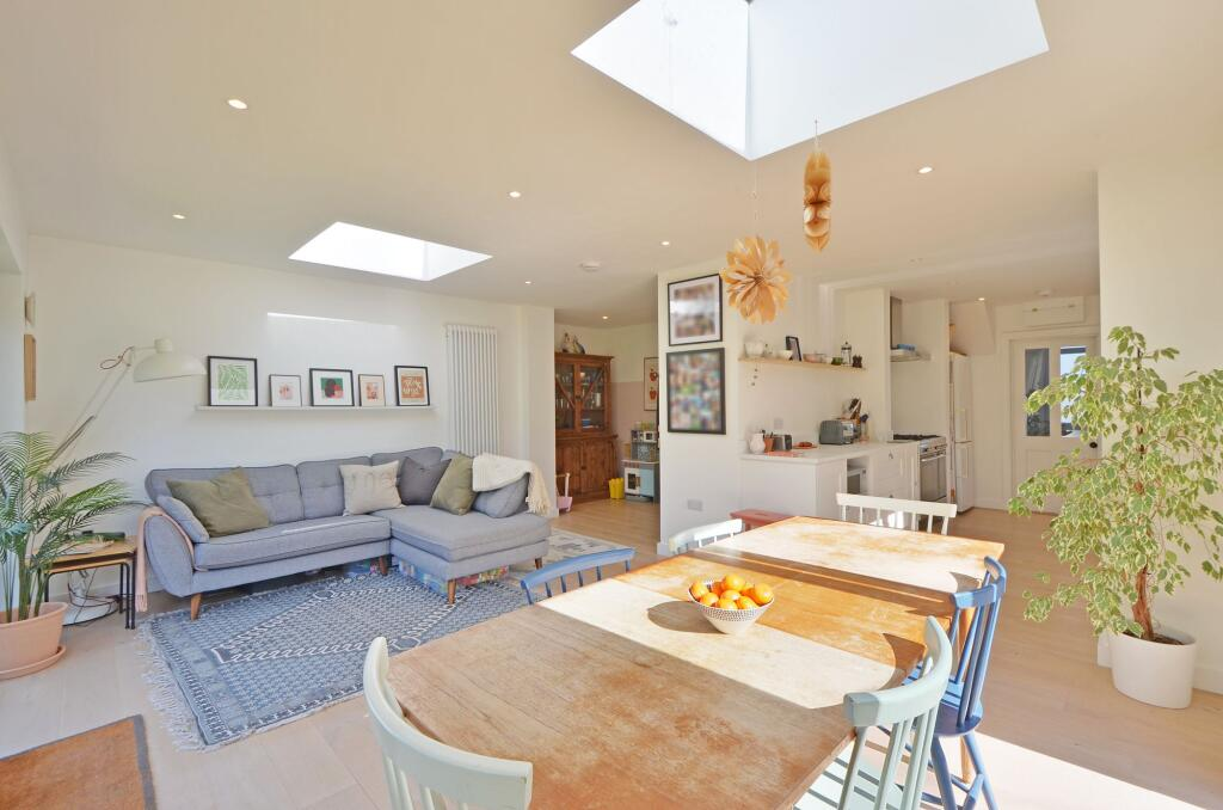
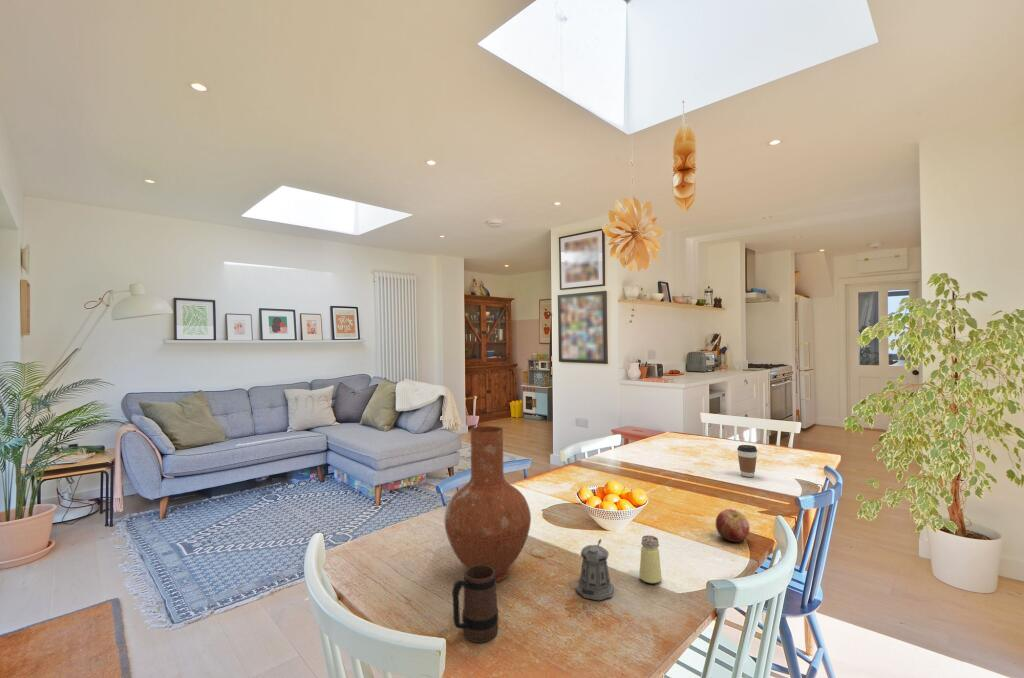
+ pepper shaker [575,538,615,601]
+ mug [451,565,499,643]
+ vase [443,425,532,583]
+ coffee cup [736,444,758,478]
+ saltshaker [638,534,663,584]
+ apple [715,508,751,543]
